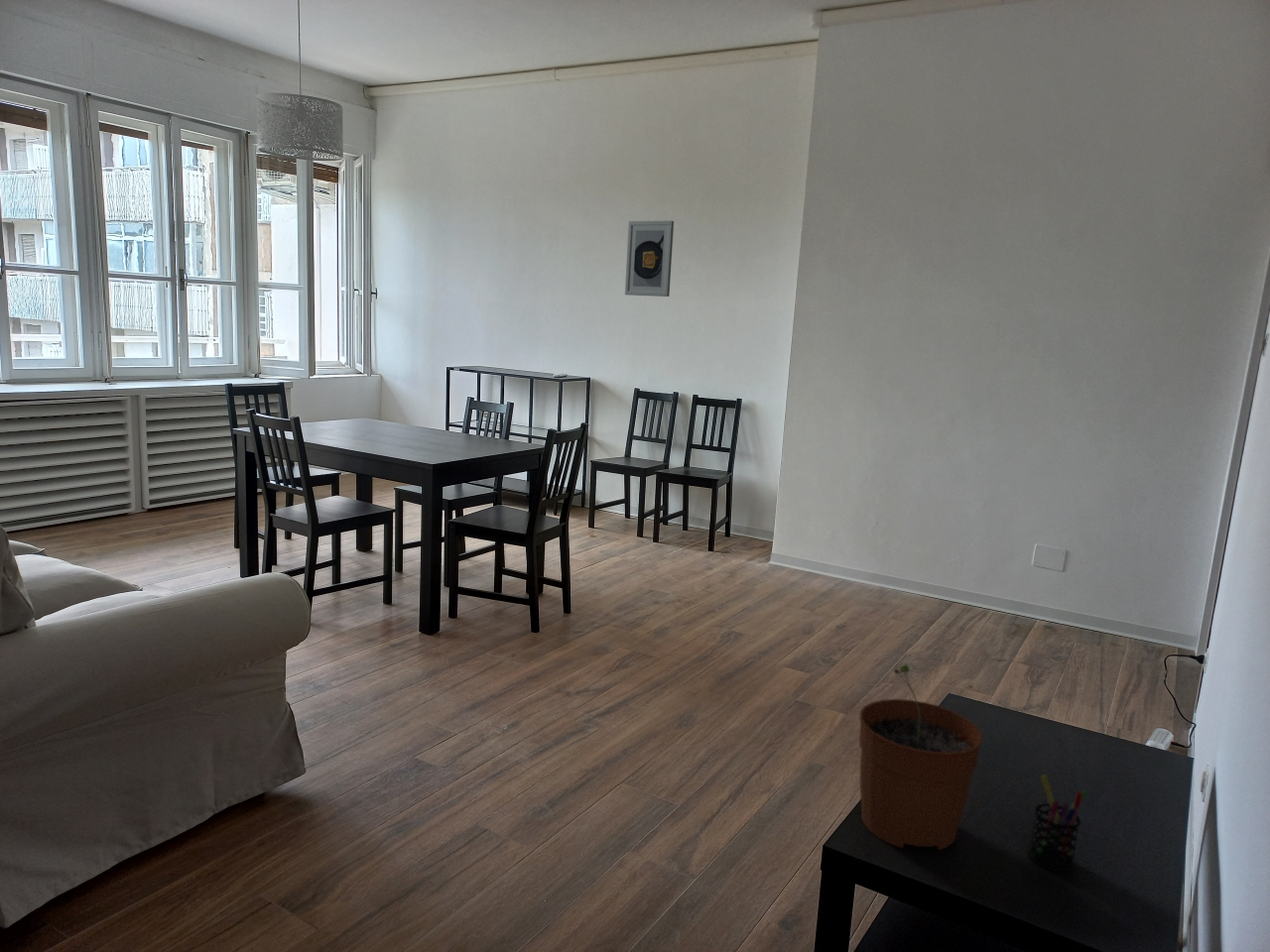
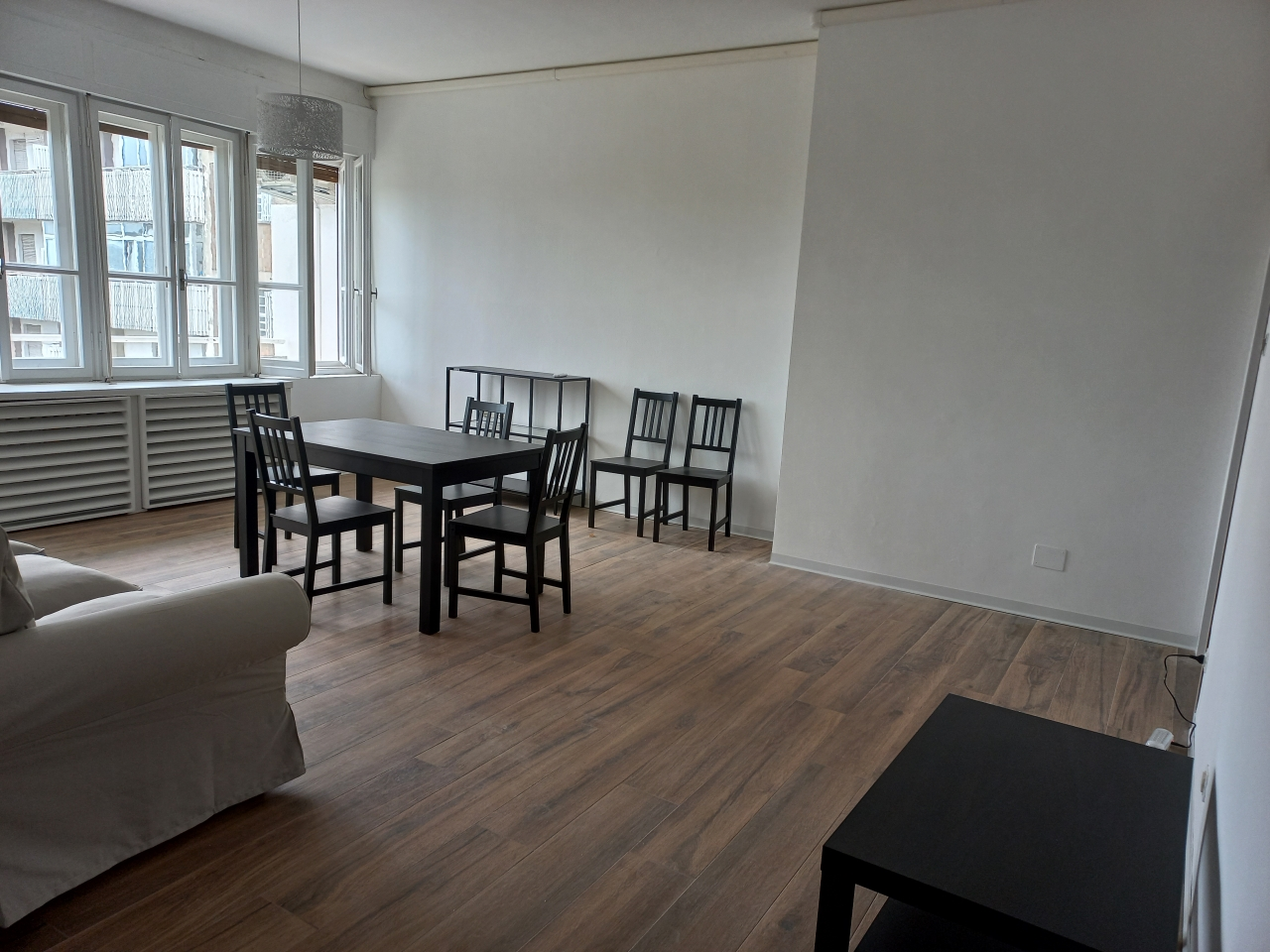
- plant pot [858,663,984,851]
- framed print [624,220,675,297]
- pen holder [1027,774,1088,873]
